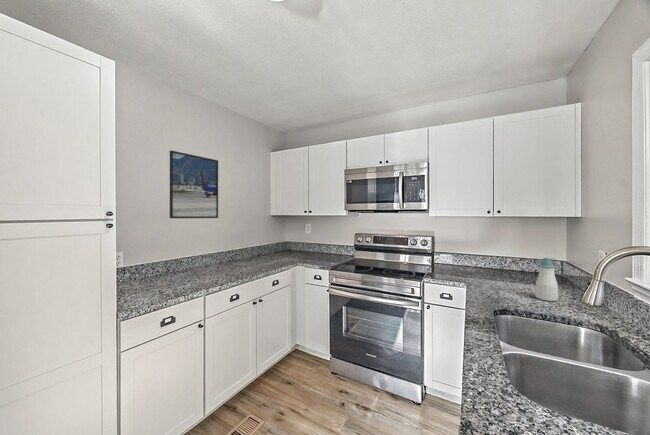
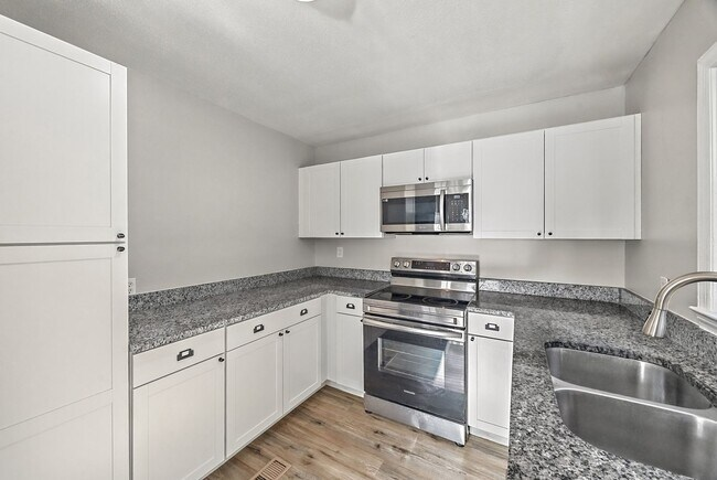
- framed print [169,150,219,219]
- soap bottle [534,257,559,302]
